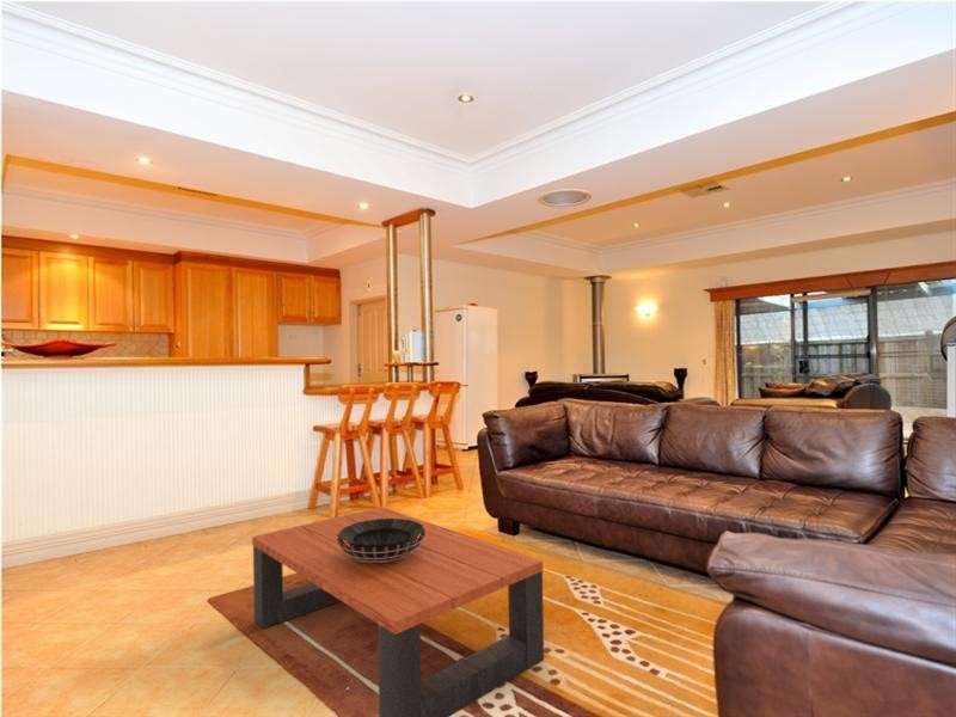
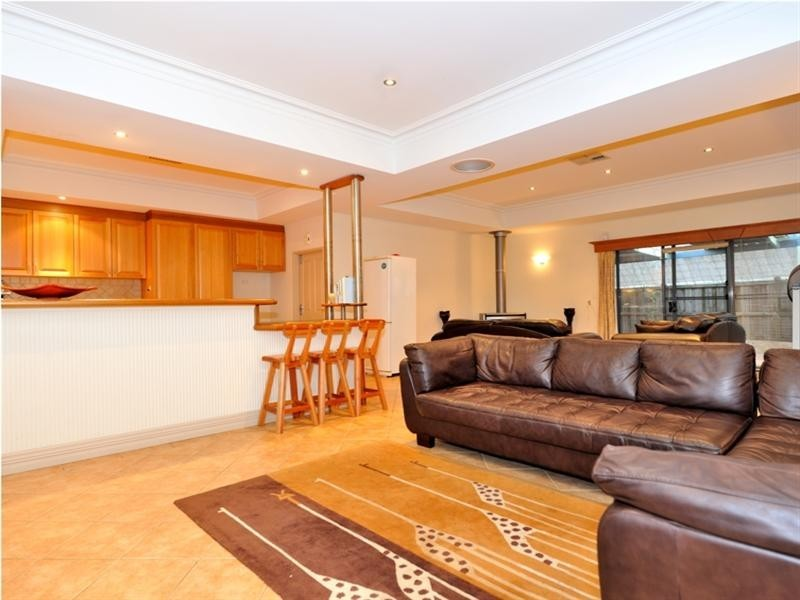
- decorative bowl [336,519,425,562]
- coffee table [251,505,545,717]
